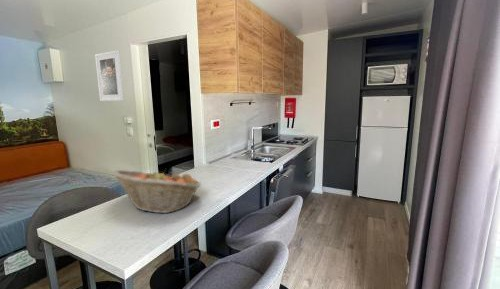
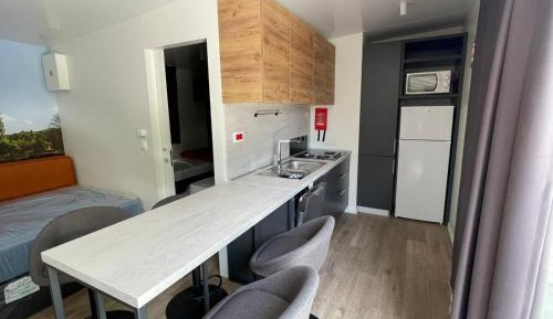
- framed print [94,50,125,102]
- fruit basket [111,168,202,214]
